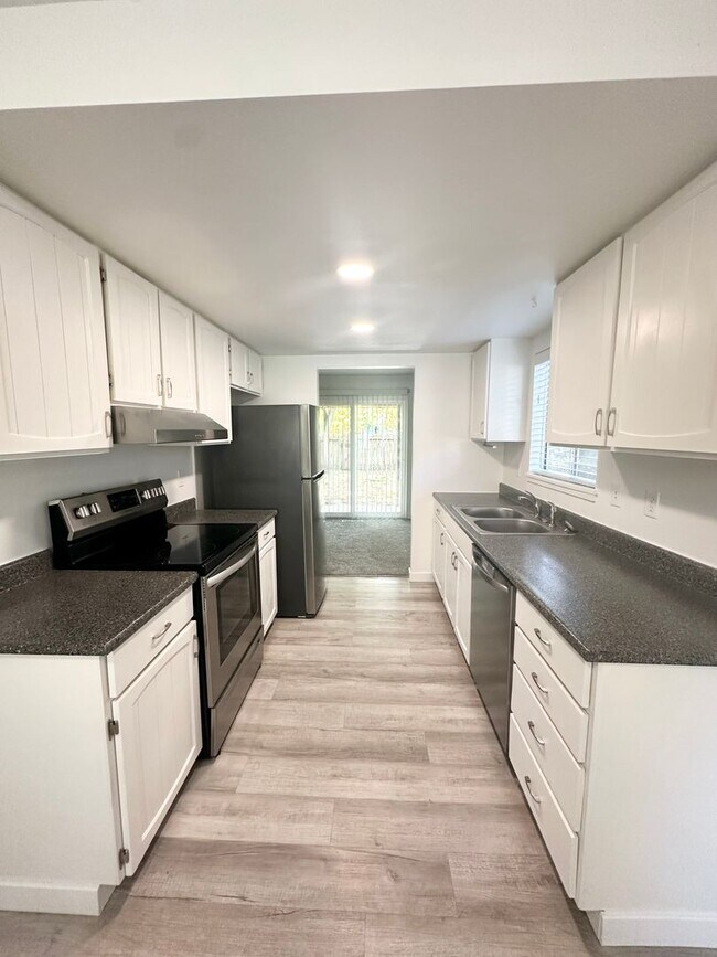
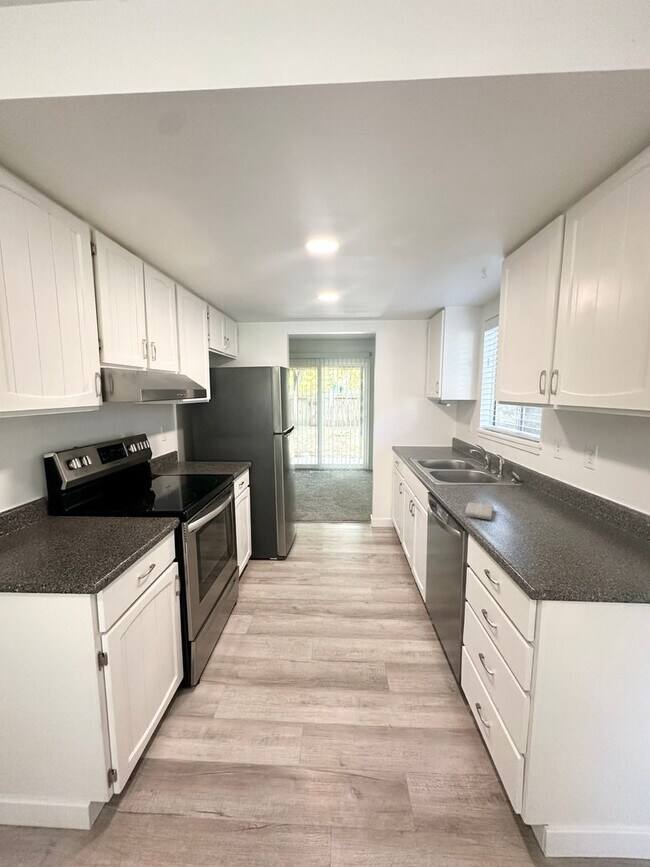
+ washcloth [464,501,495,521]
